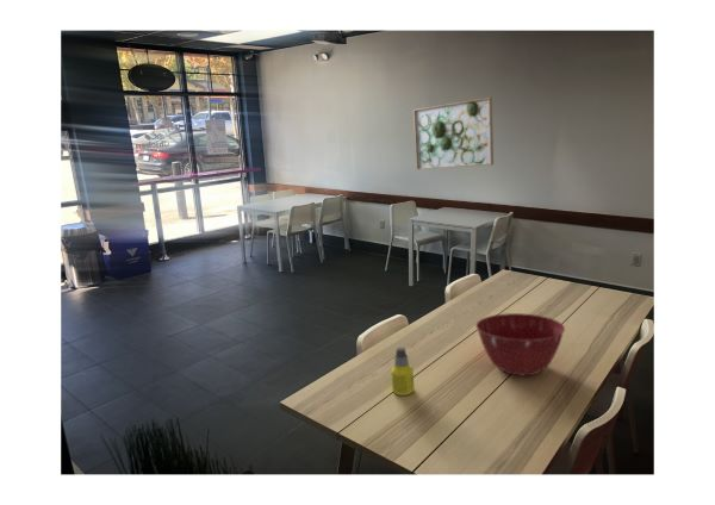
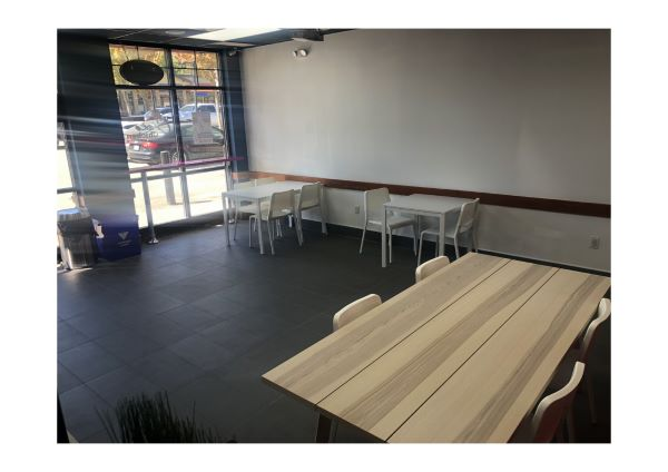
- bottle [390,347,415,397]
- wall art [412,96,495,172]
- mixing bowl [474,312,566,376]
